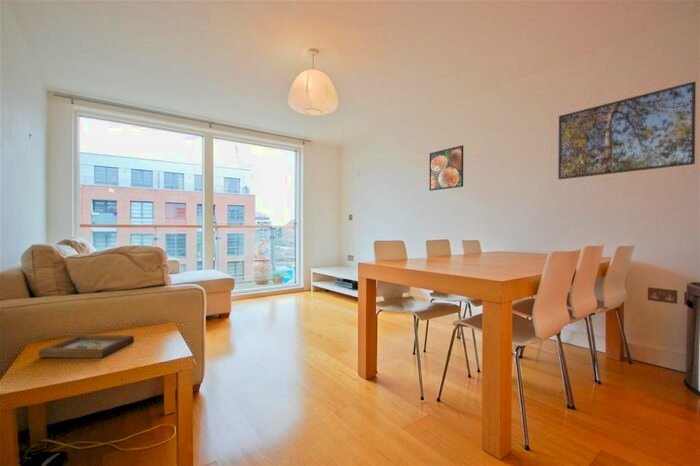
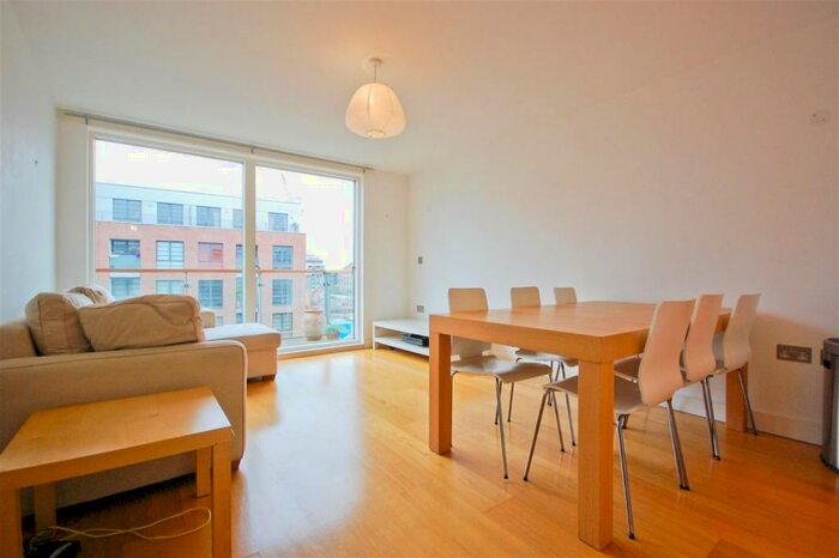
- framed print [428,145,464,192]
- picture frame [37,334,135,359]
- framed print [557,80,697,180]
